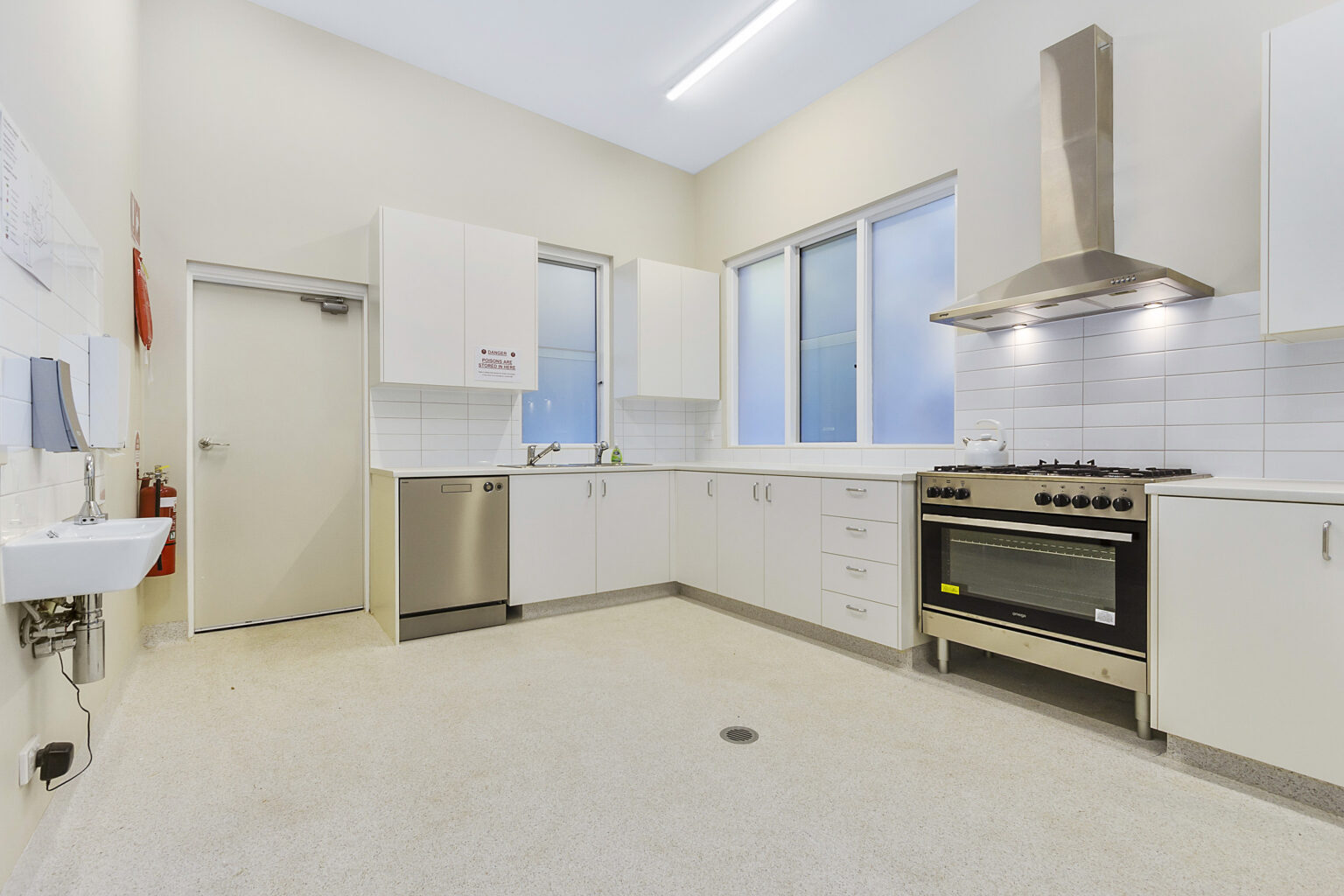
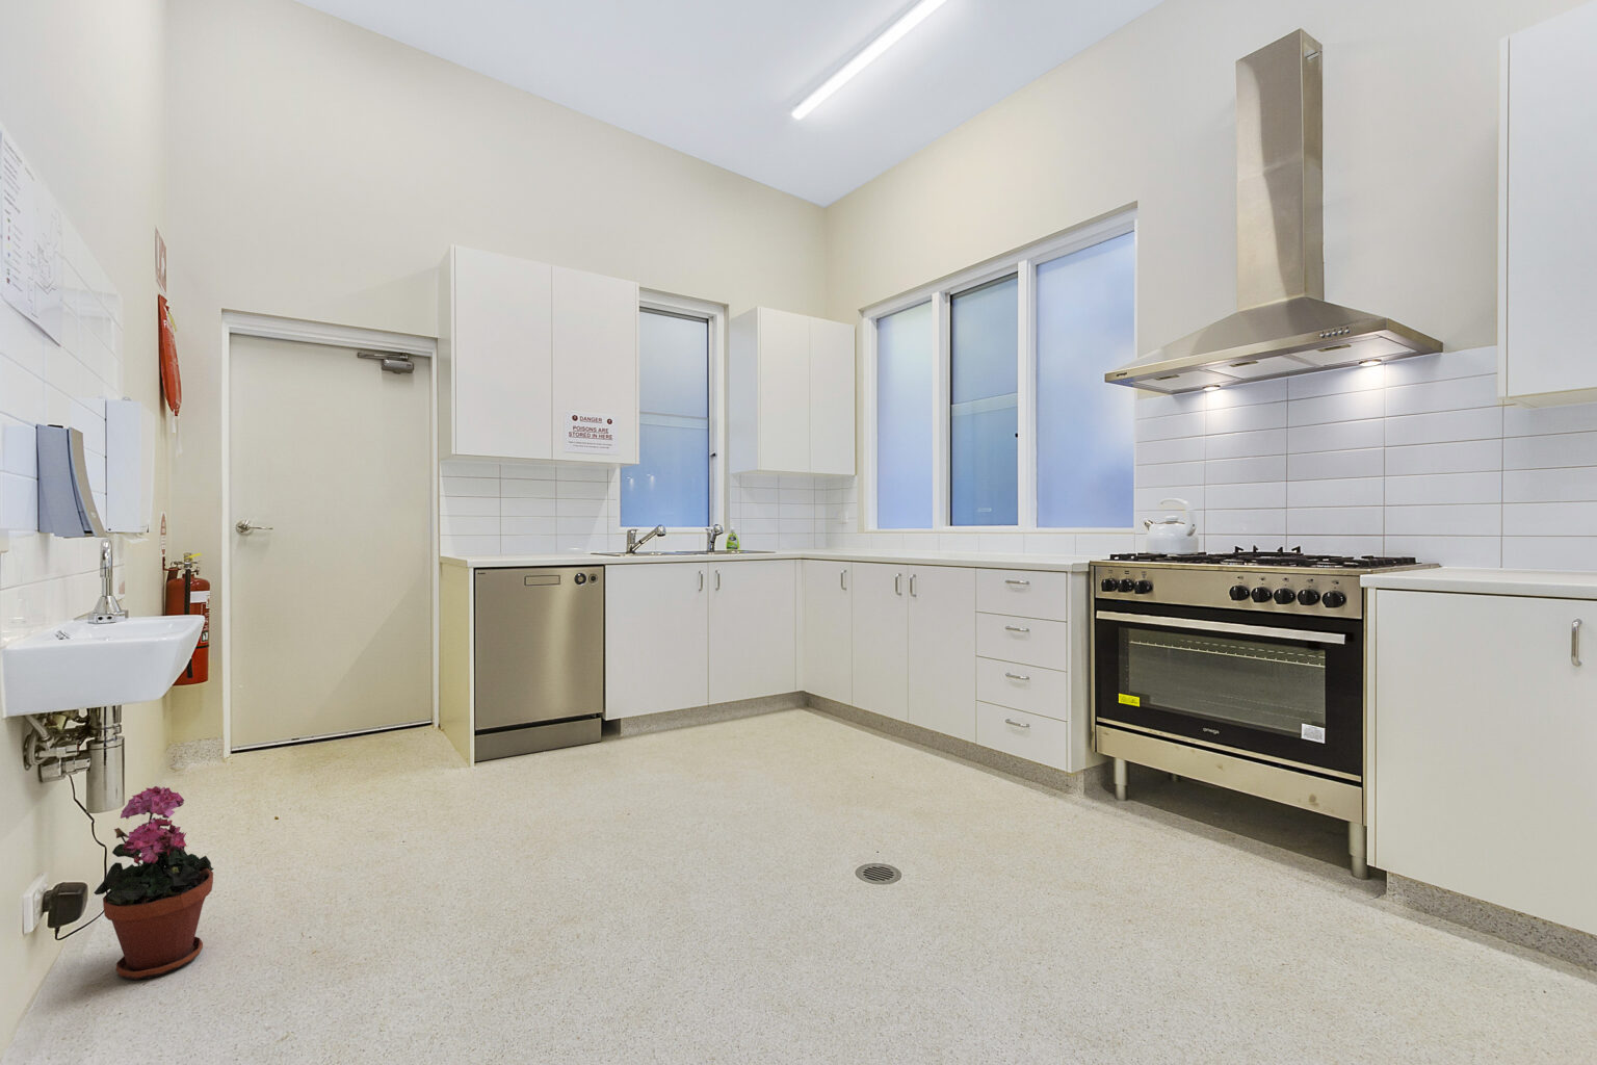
+ potted plant [93,786,214,981]
